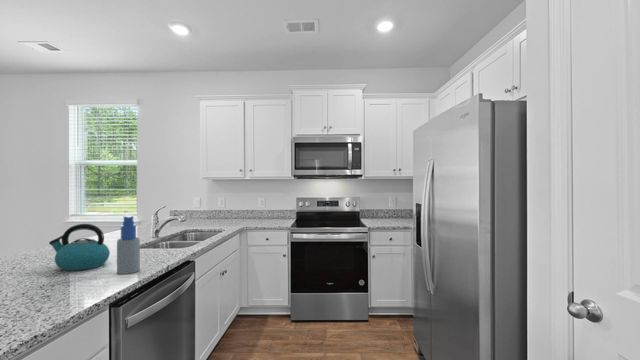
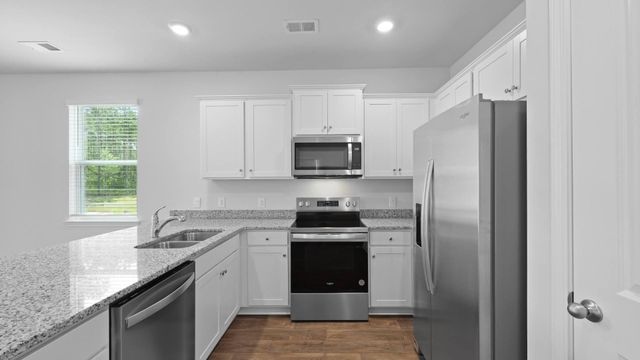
- spray bottle [116,214,141,275]
- kettle [48,223,111,272]
